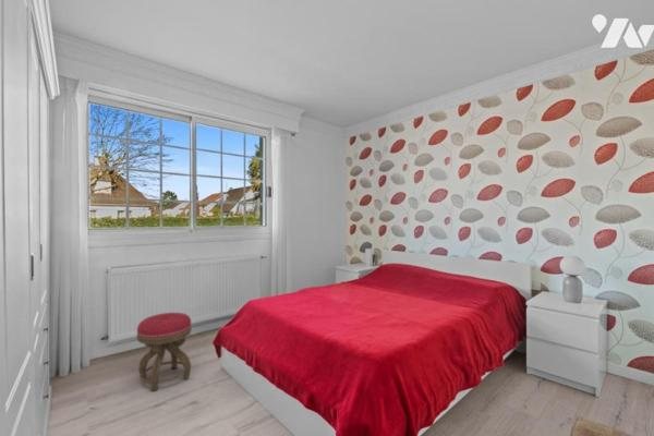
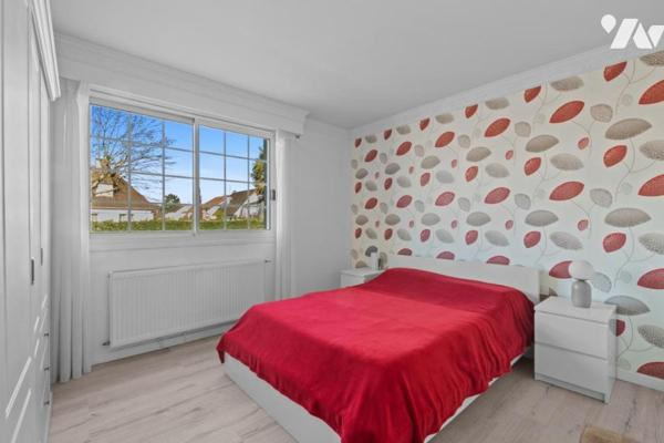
- stool [136,312,193,392]
